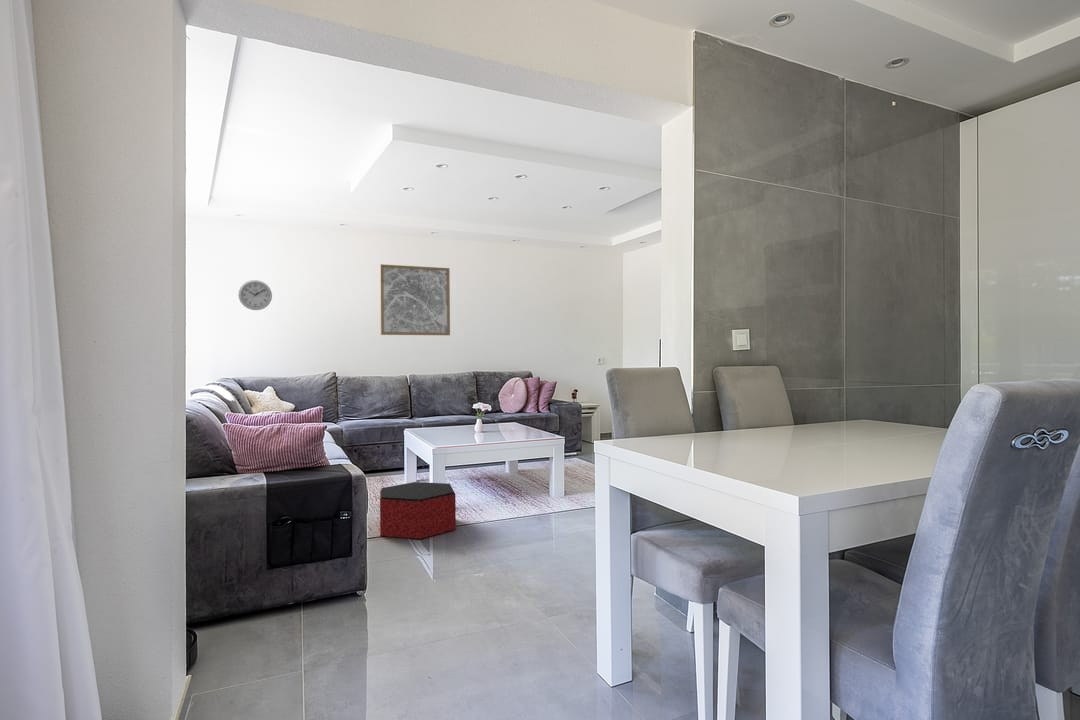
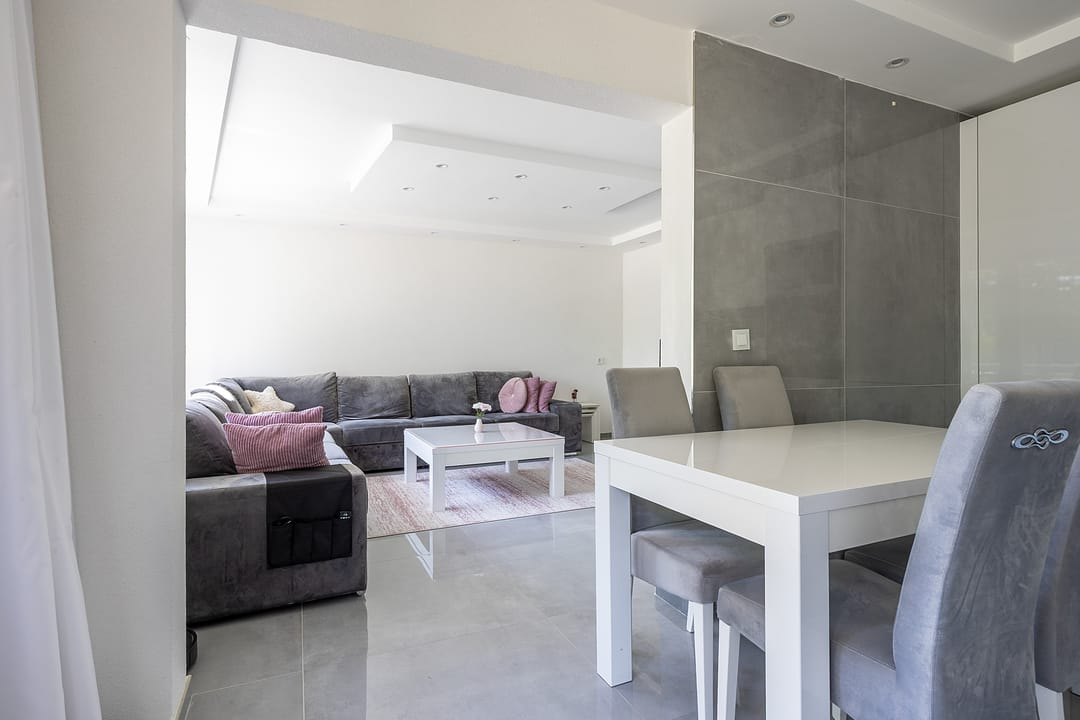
- wall clock [237,279,273,311]
- ottoman [379,481,457,540]
- wall art [379,263,451,336]
